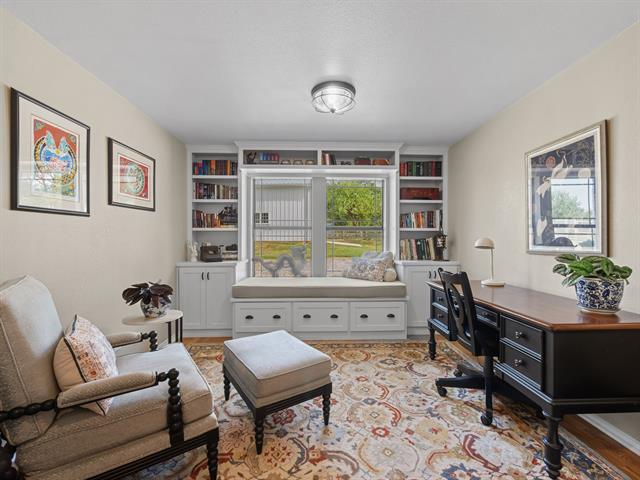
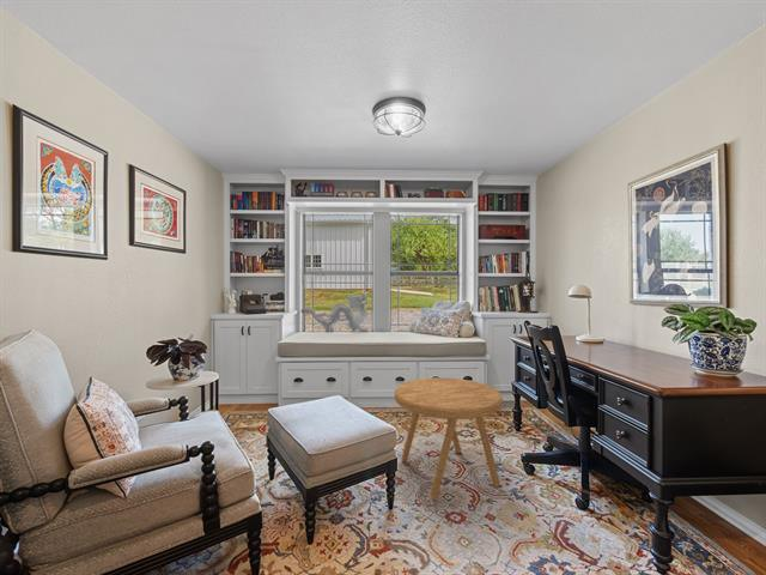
+ side table [394,376,504,501]
